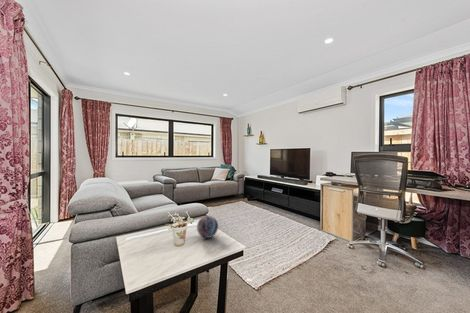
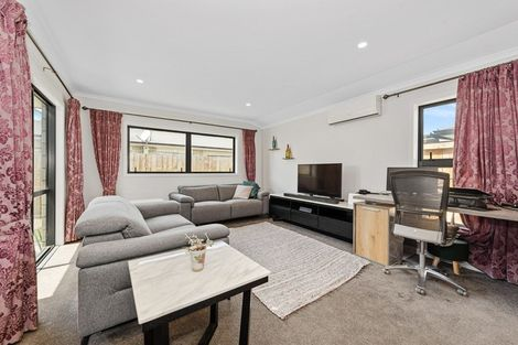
- decorative orb [196,215,219,239]
